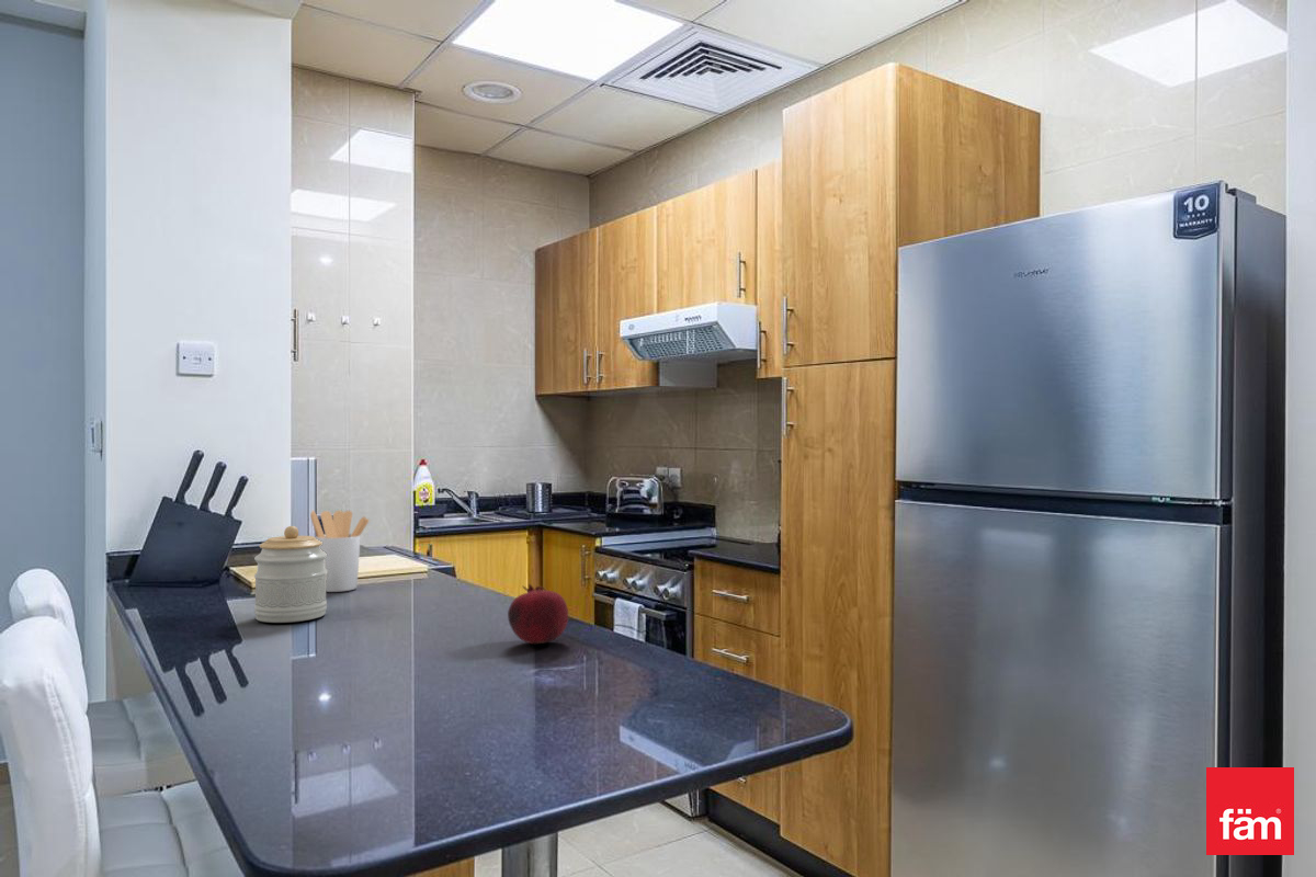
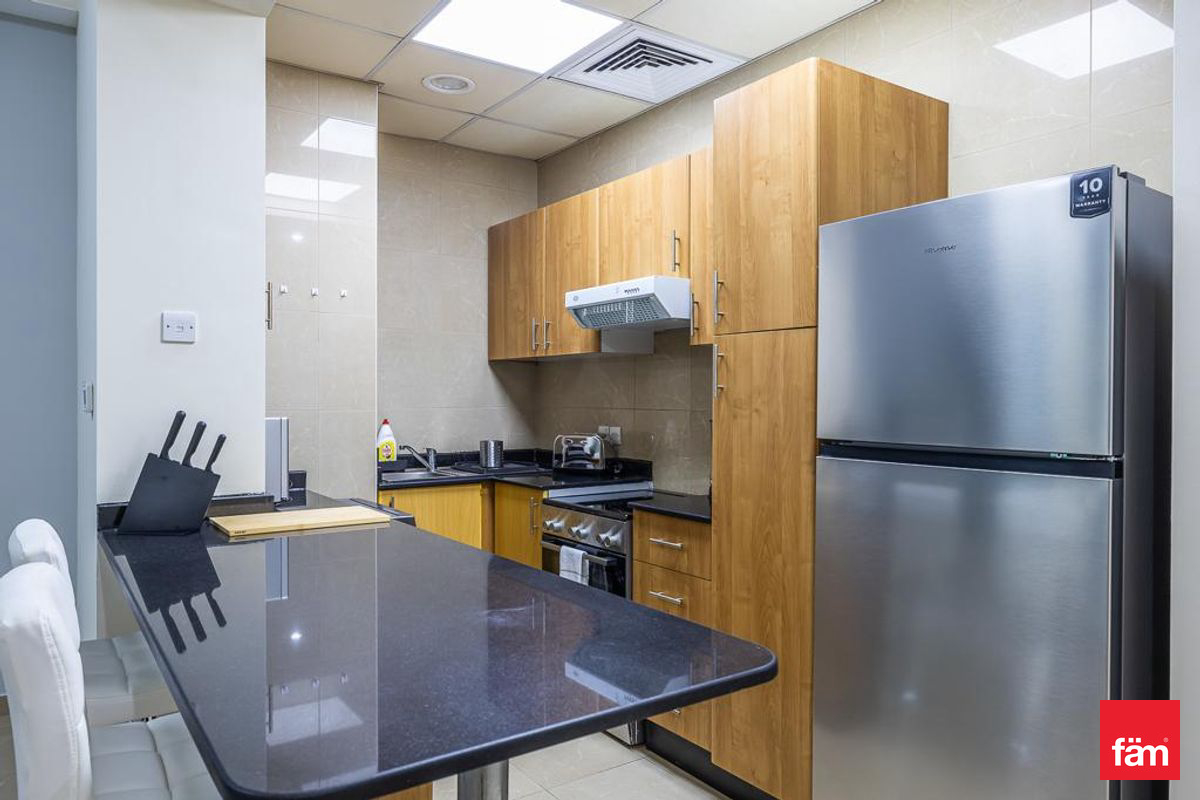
- utensil holder [309,510,371,593]
- fruit [507,583,569,645]
- jar [253,525,328,624]
